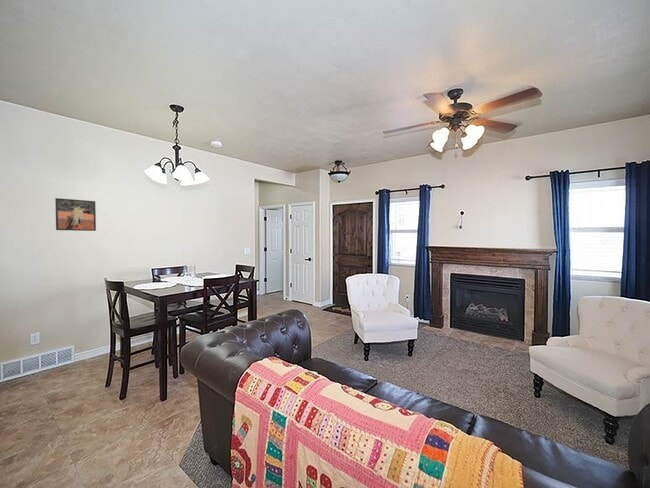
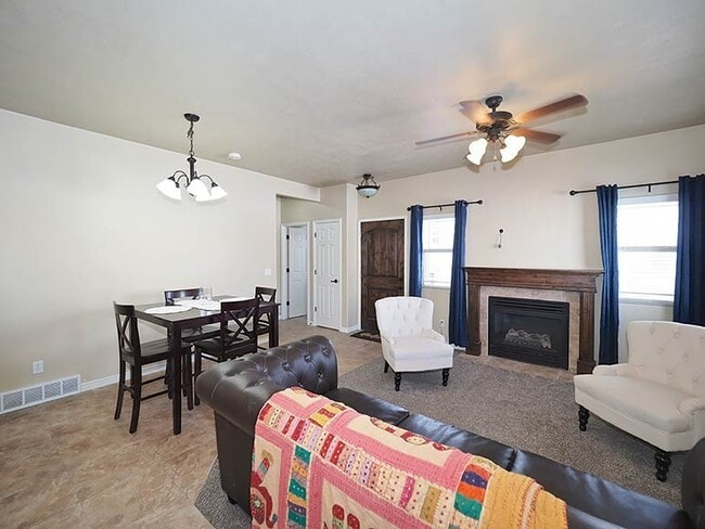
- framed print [54,197,97,232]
